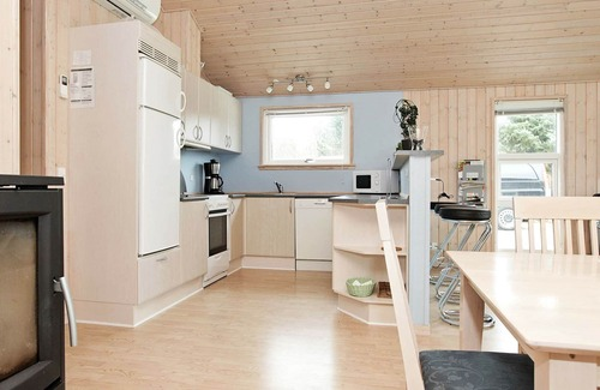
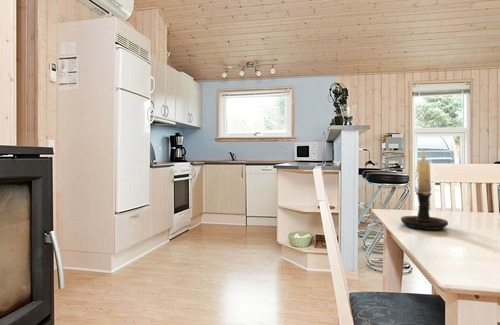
+ candle holder [400,148,449,231]
